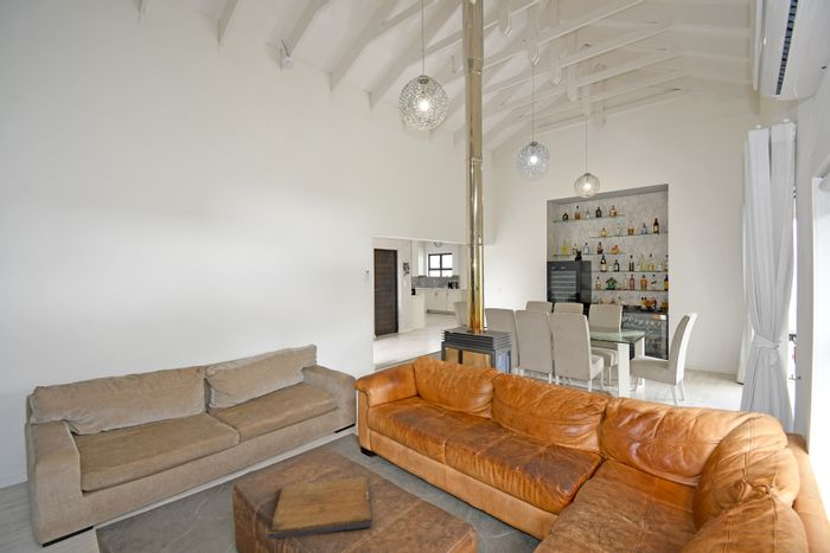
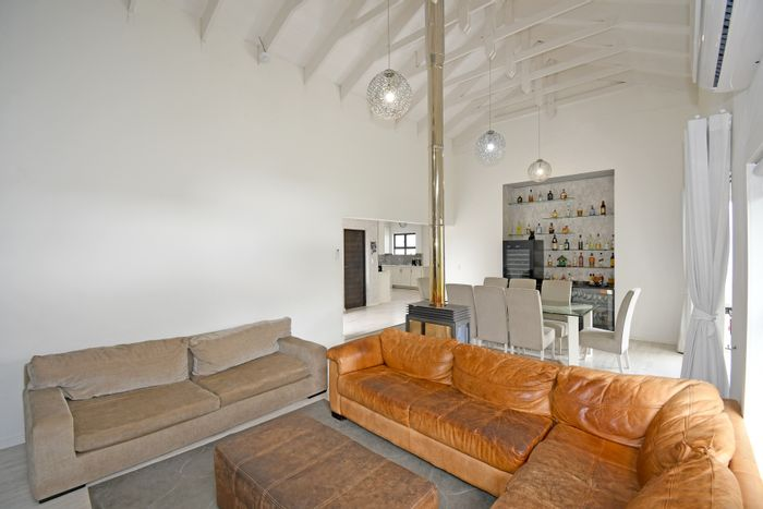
- religious icon [267,476,375,540]
